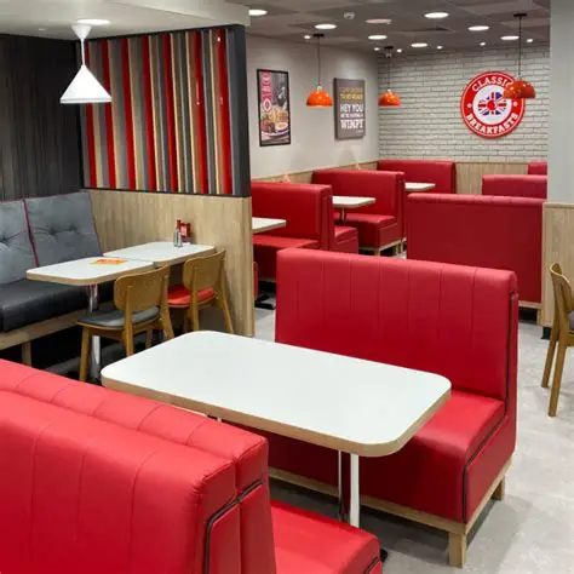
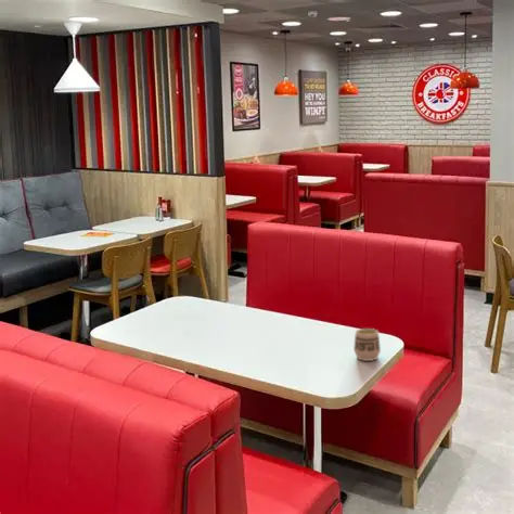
+ cup [352,327,382,362]
